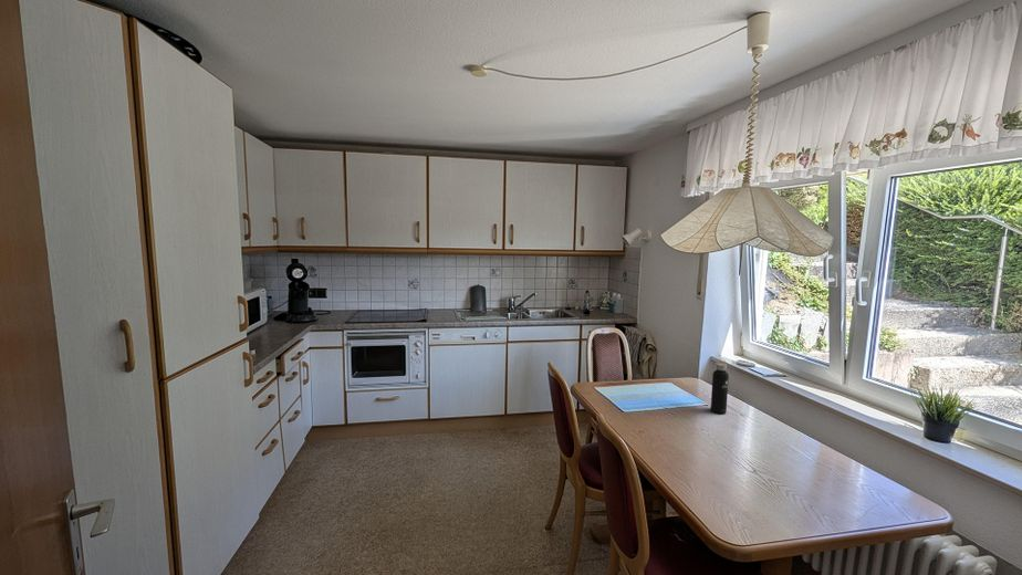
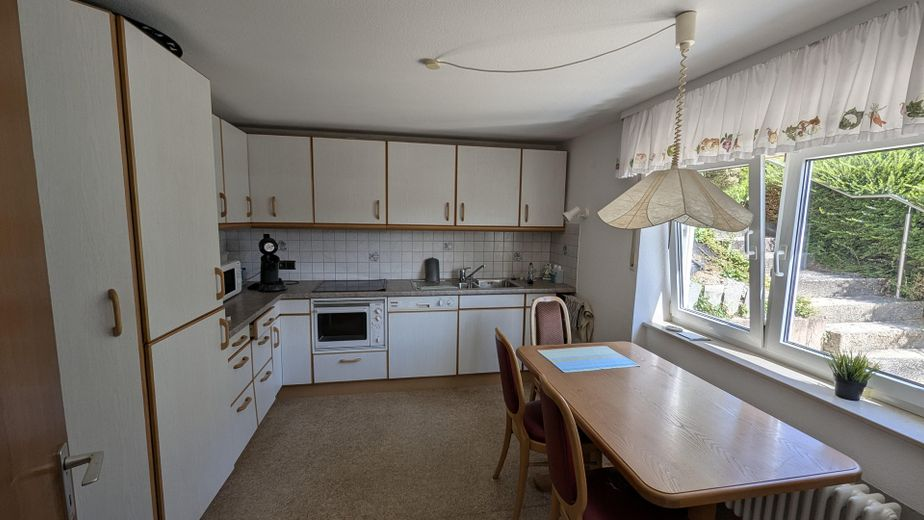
- water bottle [710,358,730,415]
